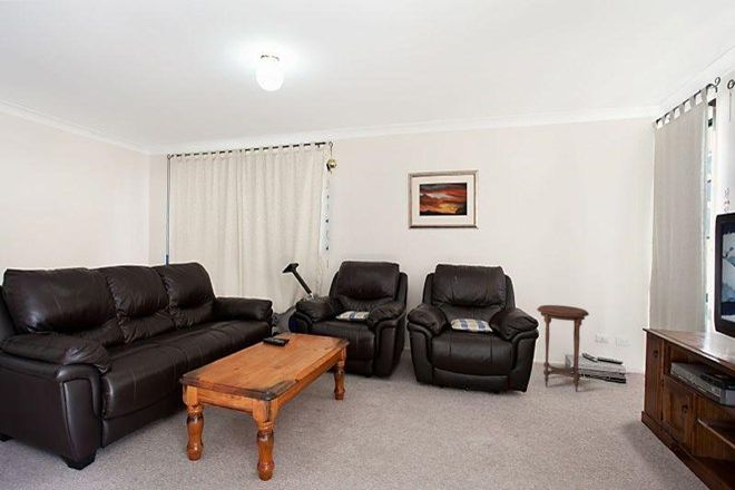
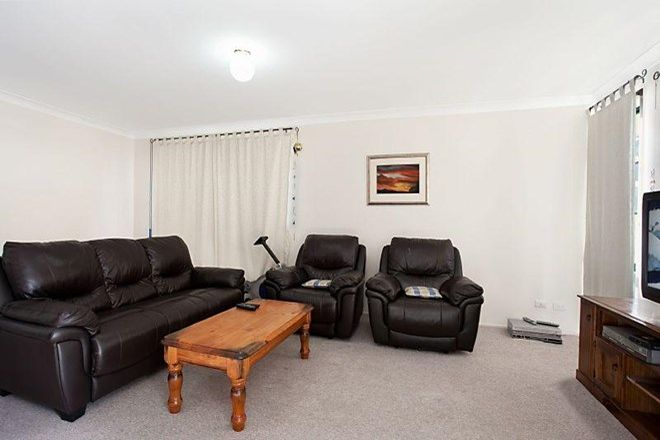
- side table [536,304,590,393]
